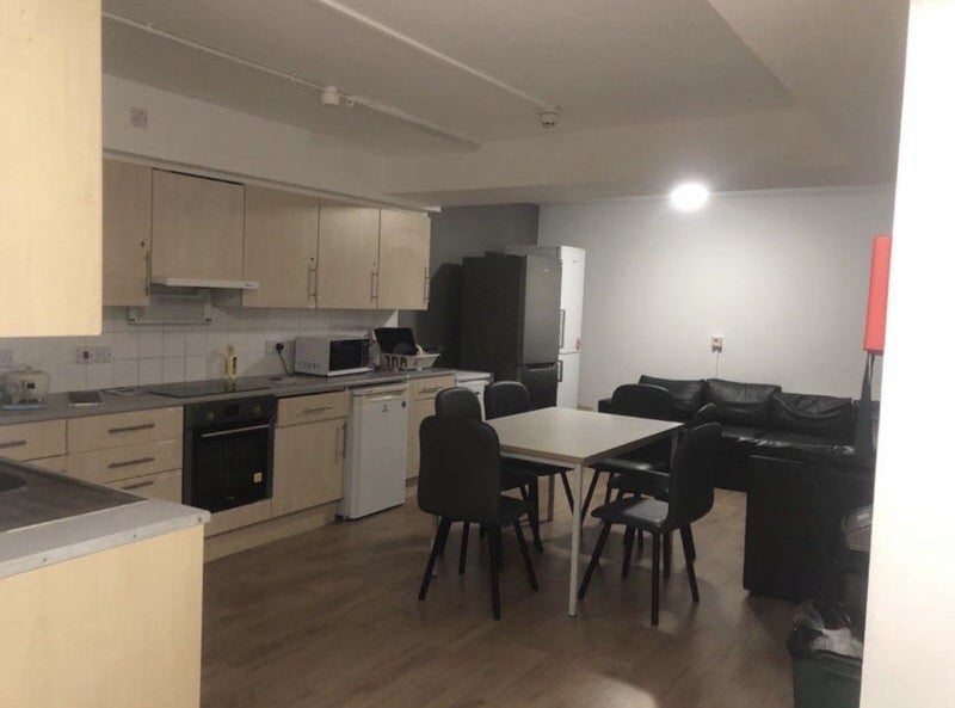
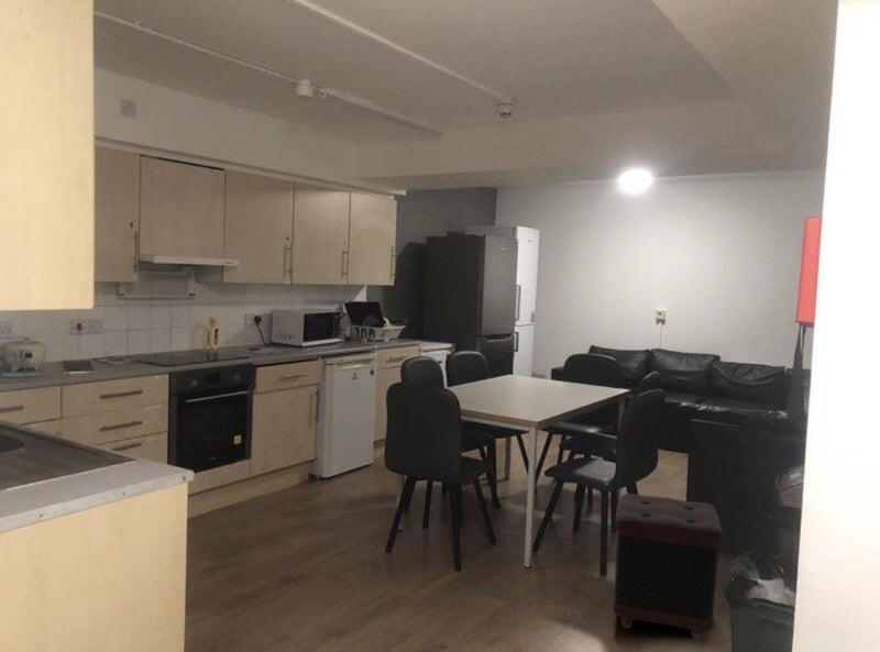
+ ottoman [612,493,724,642]
